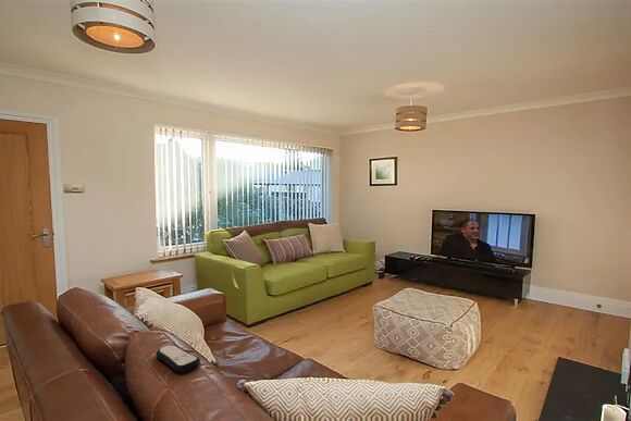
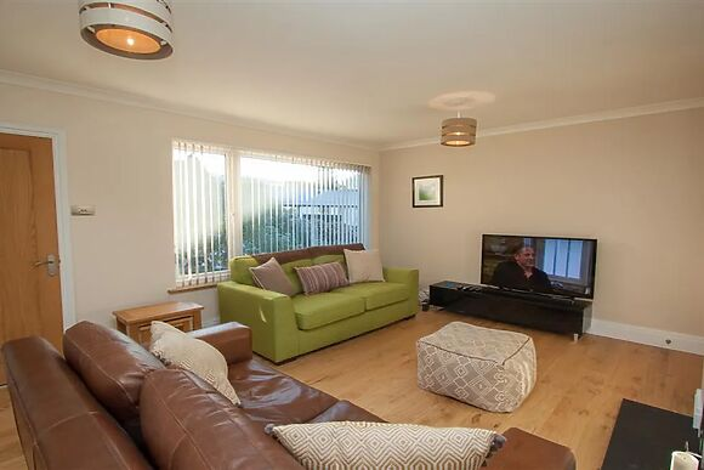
- remote control [156,344,201,373]
